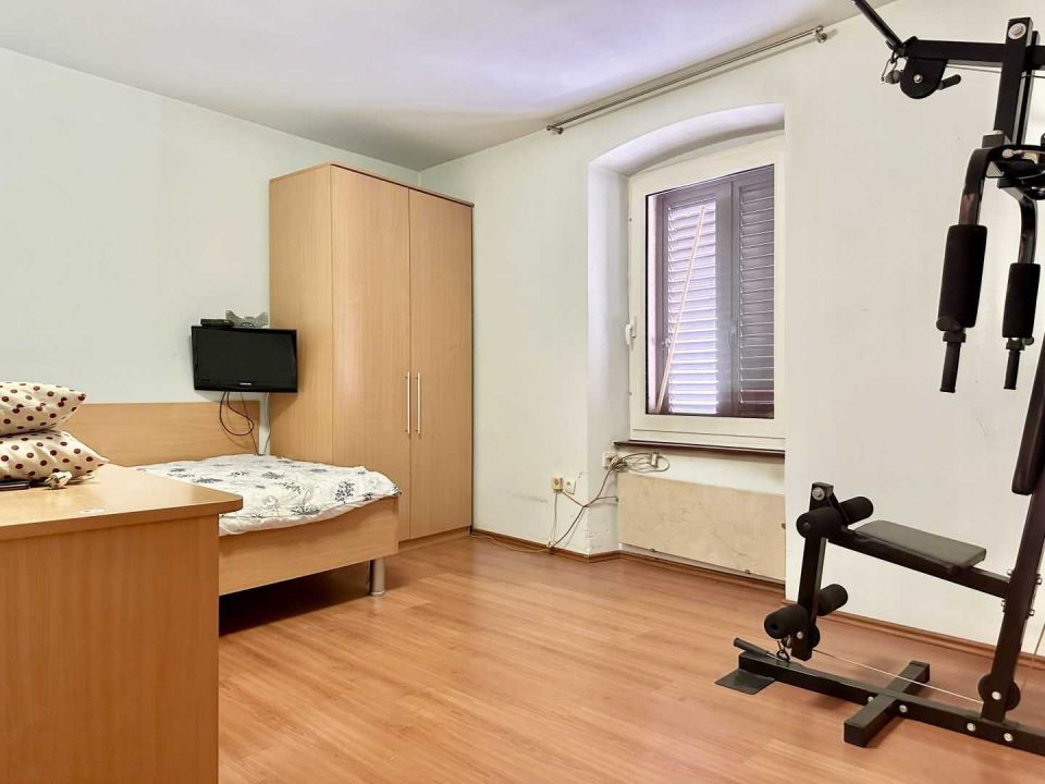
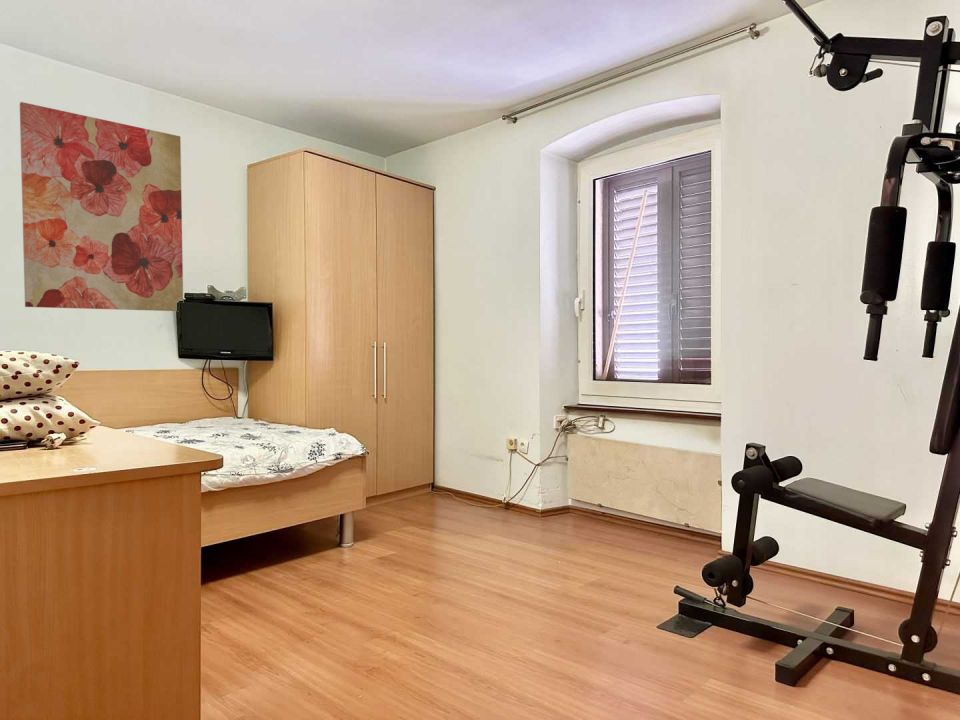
+ wall art [19,101,184,312]
